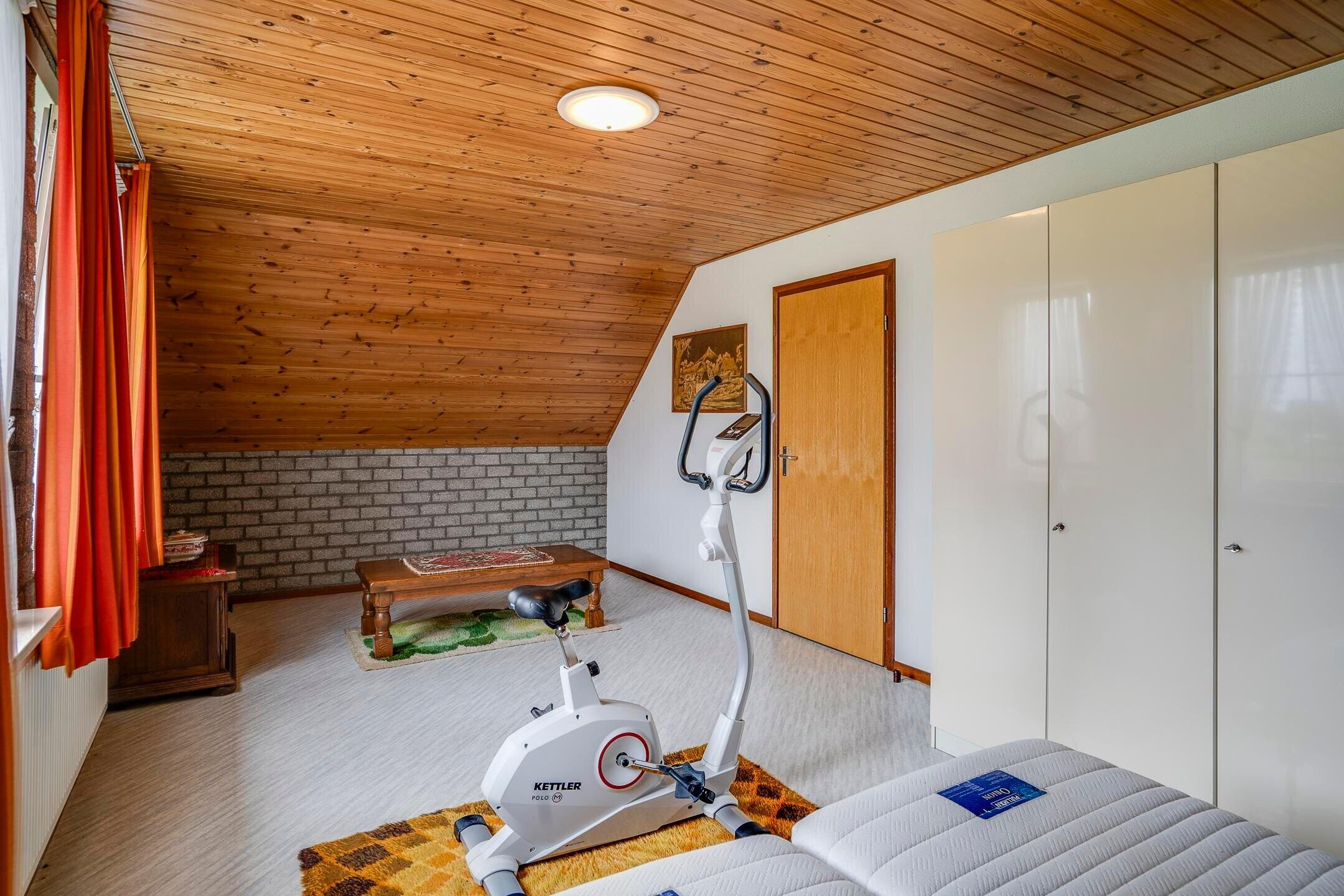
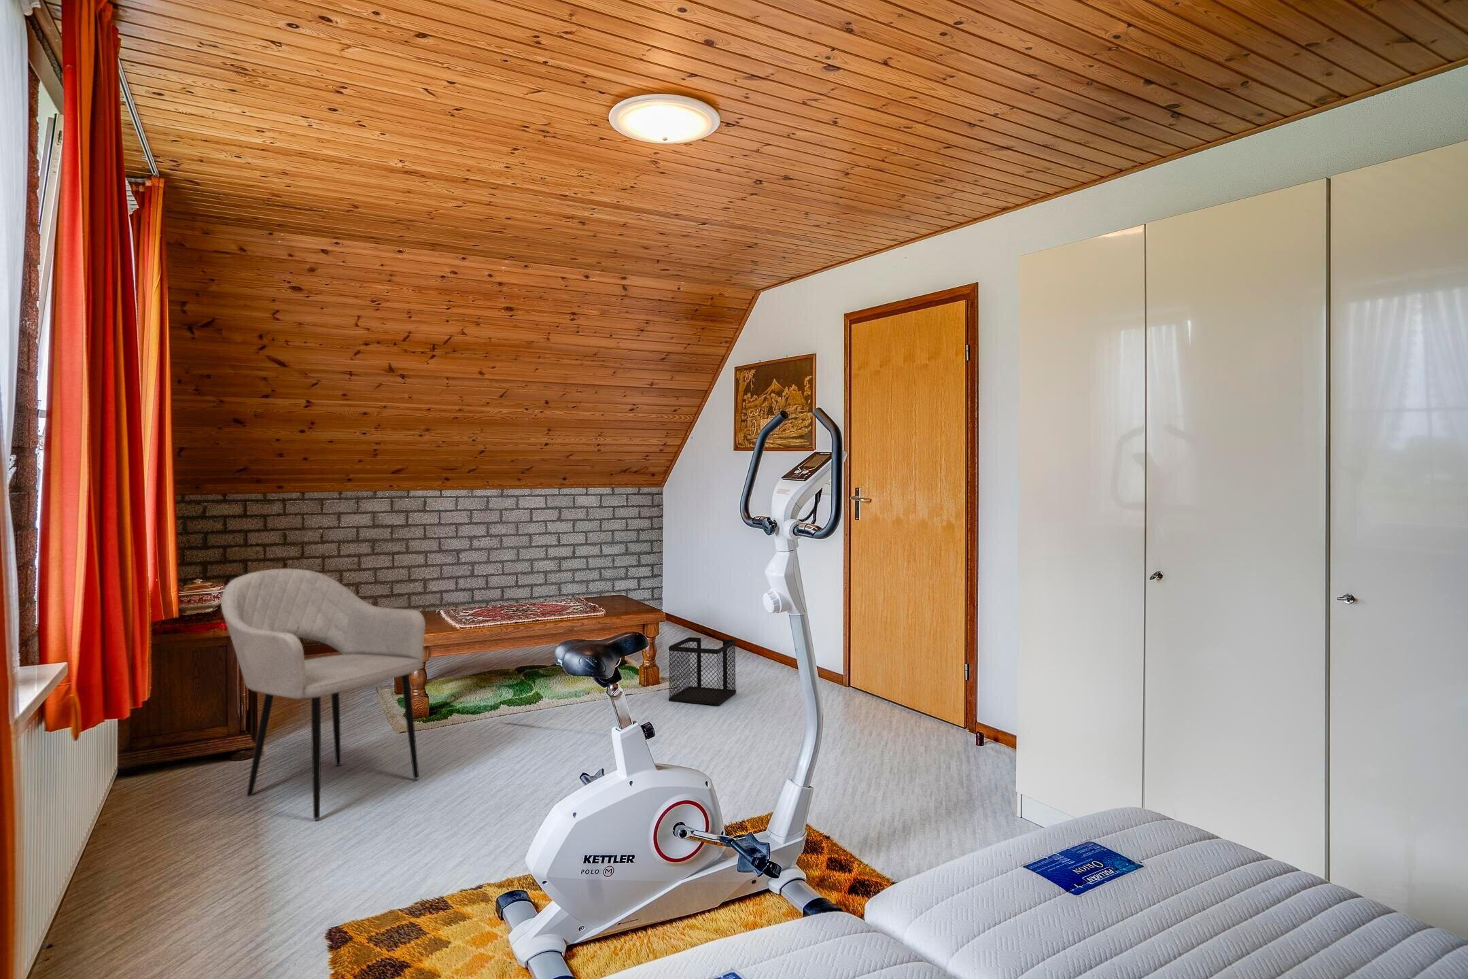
+ armchair [221,568,426,819]
+ wastebasket [668,636,736,706]
